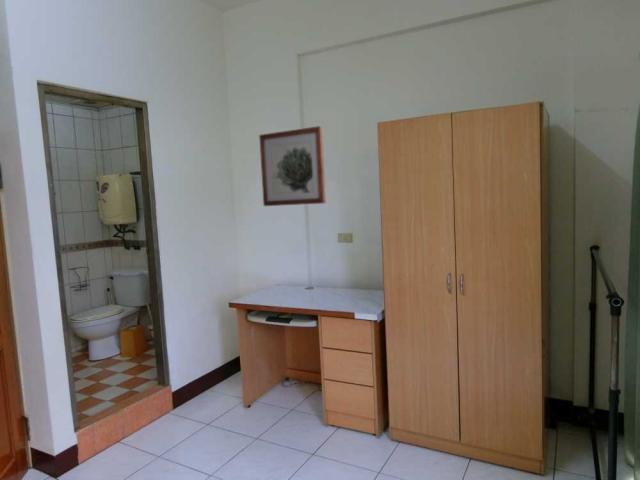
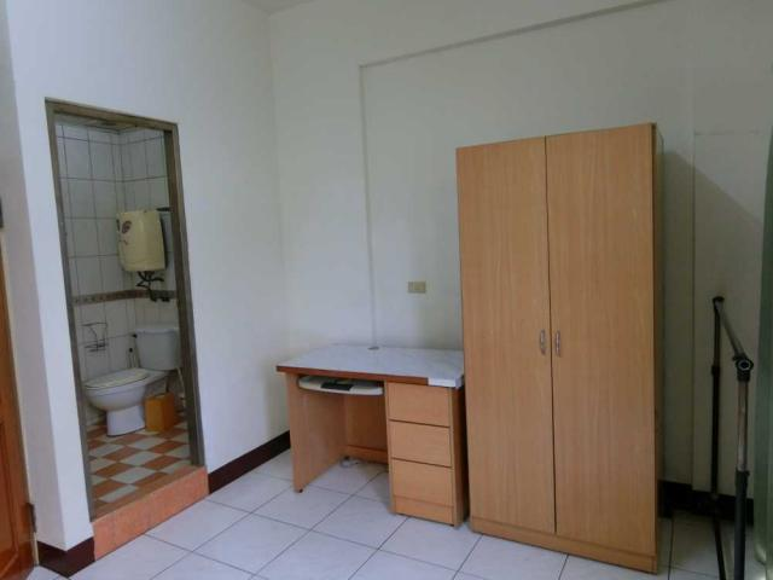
- wall art [258,125,327,207]
